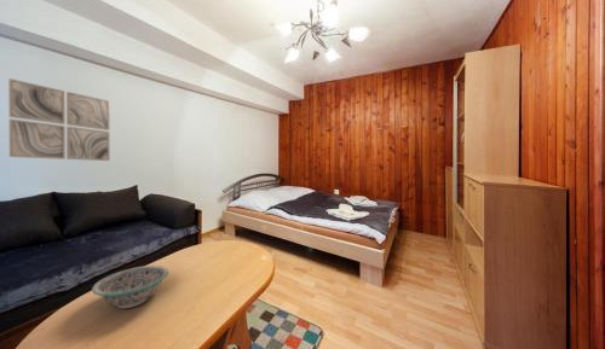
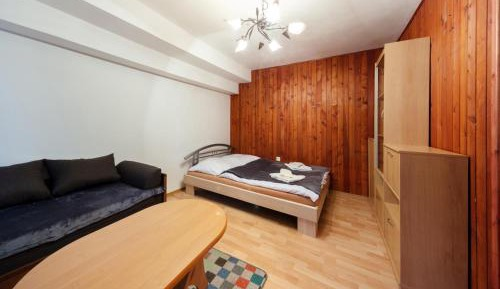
- wall art [7,77,111,162]
- decorative bowl [91,264,169,309]
